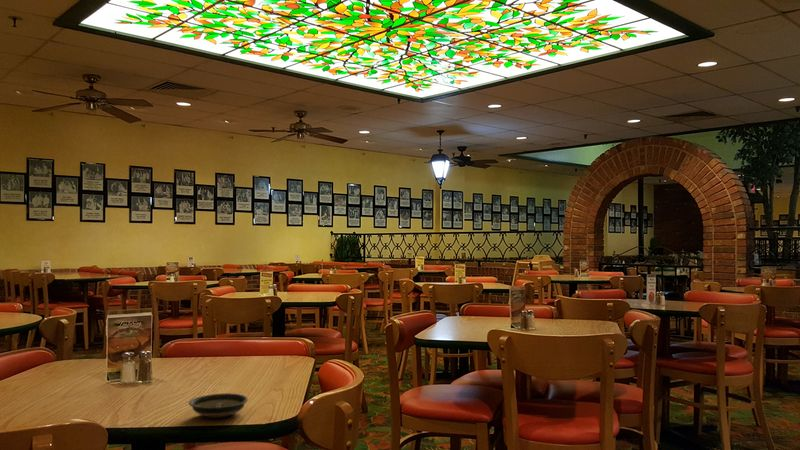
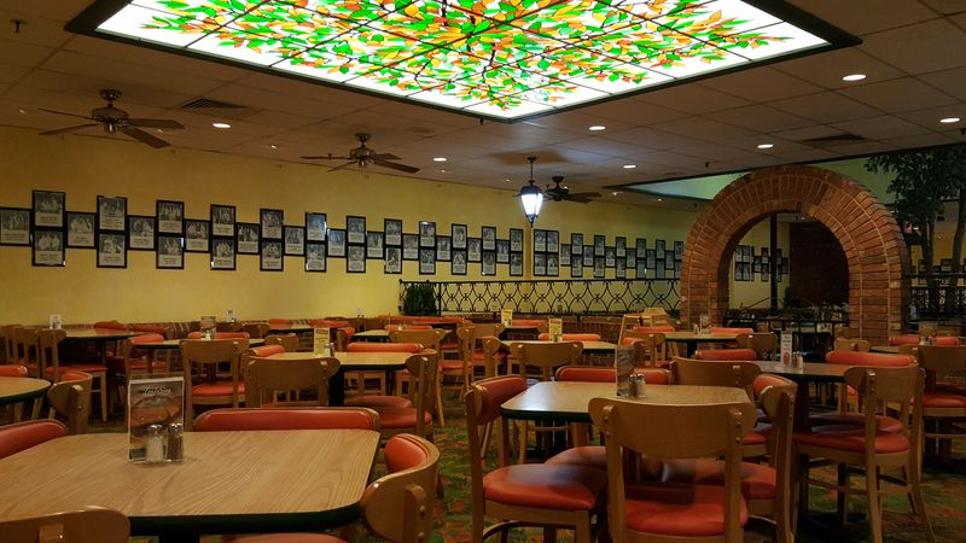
- saucer [188,392,249,418]
